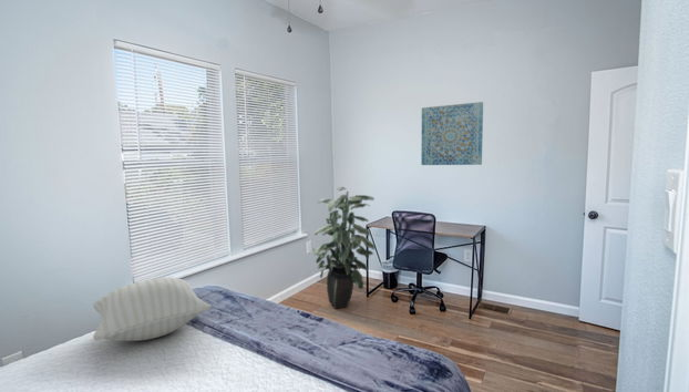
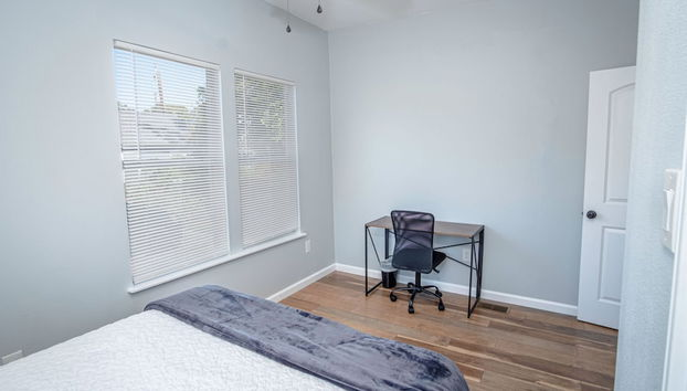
- wall art [420,101,484,166]
- indoor plant [312,186,377,310]
- pillow [92,276,212,342]
